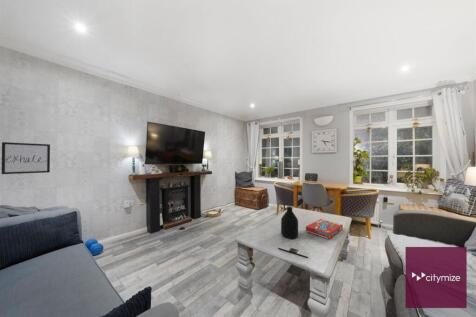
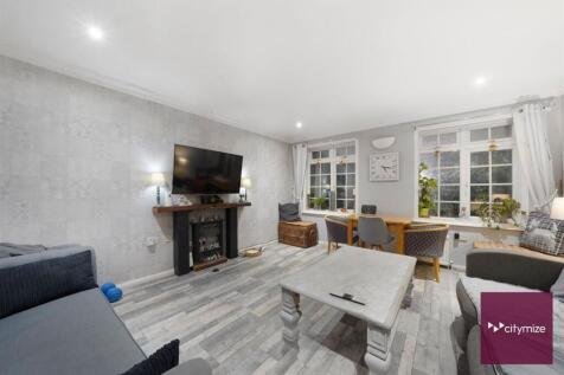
- snack box [305,218,344,240]
- bottle [280,205,299,240]
- wall art [1,141,51,175]
